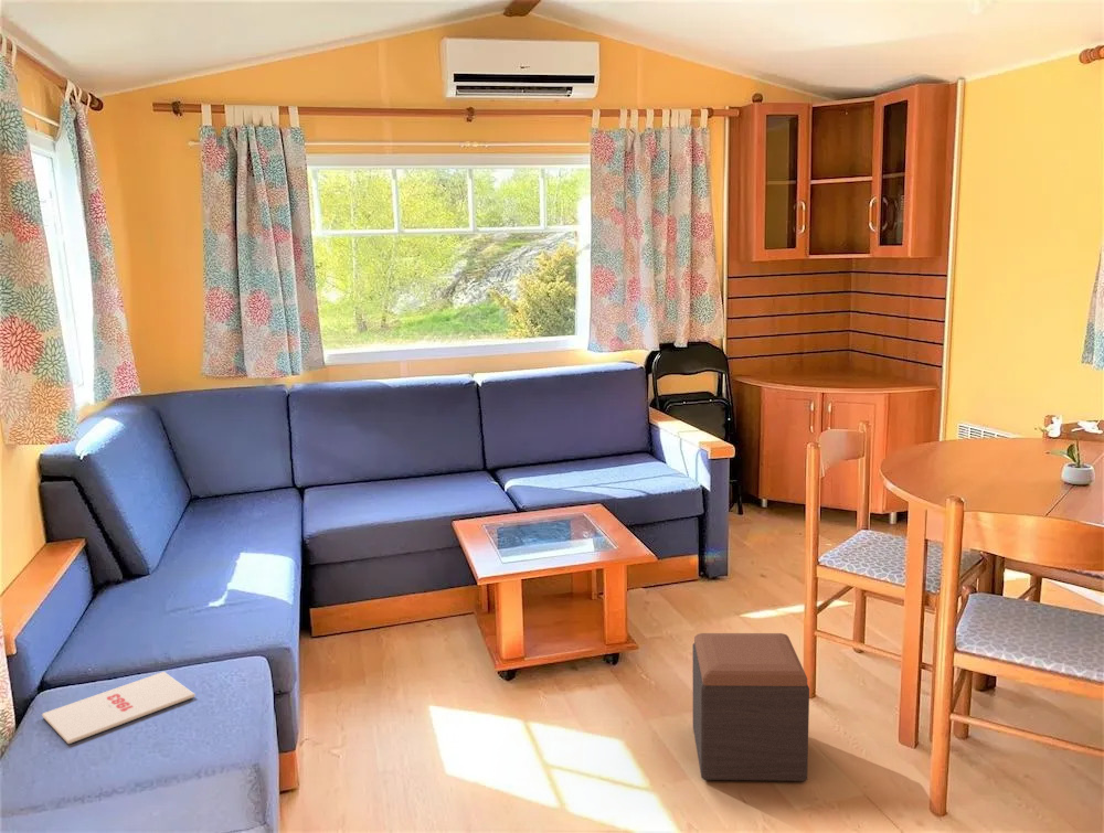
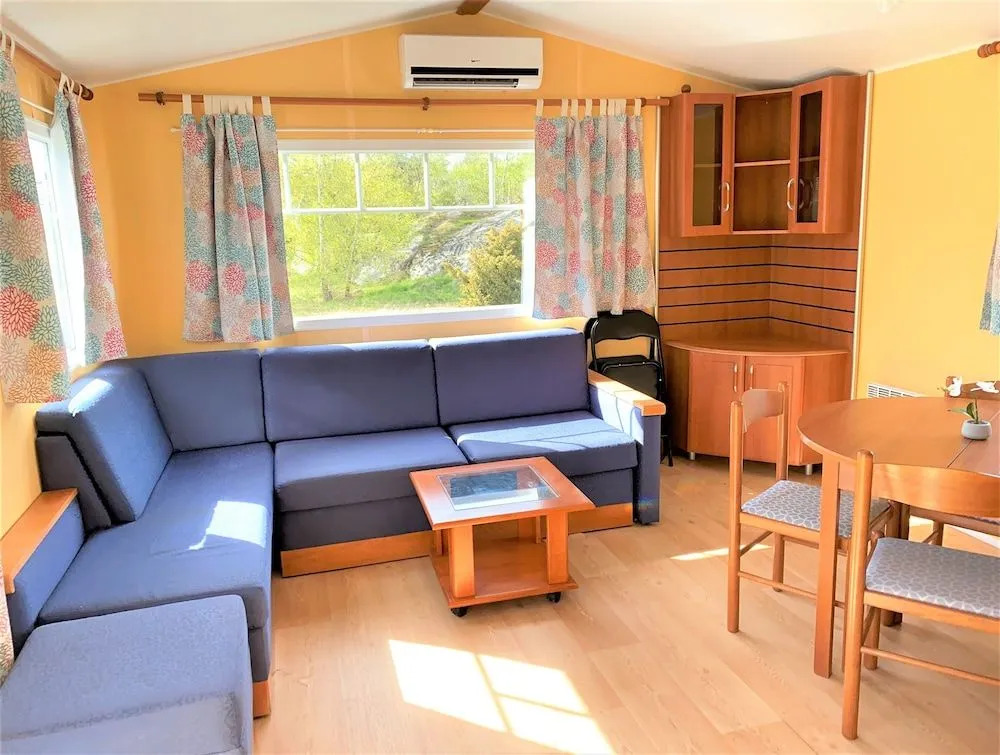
- footstool [692,632,810,782]
- magazine [41,671,197,745]
